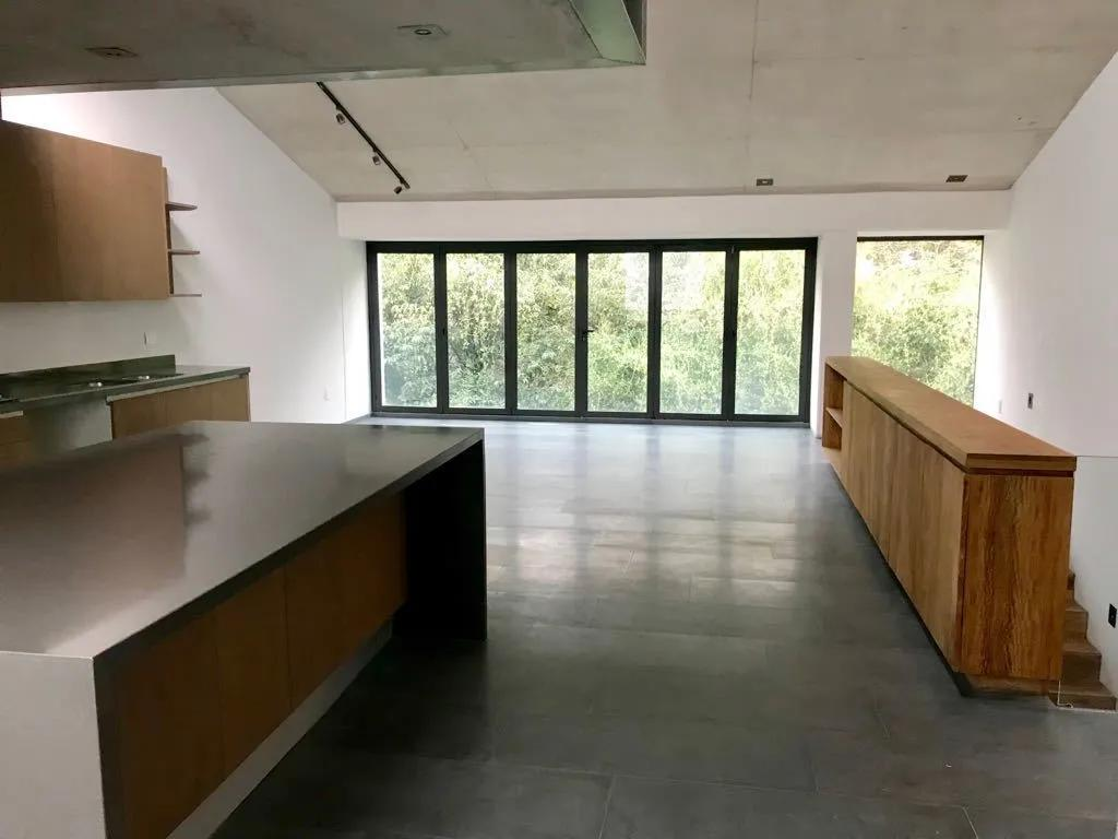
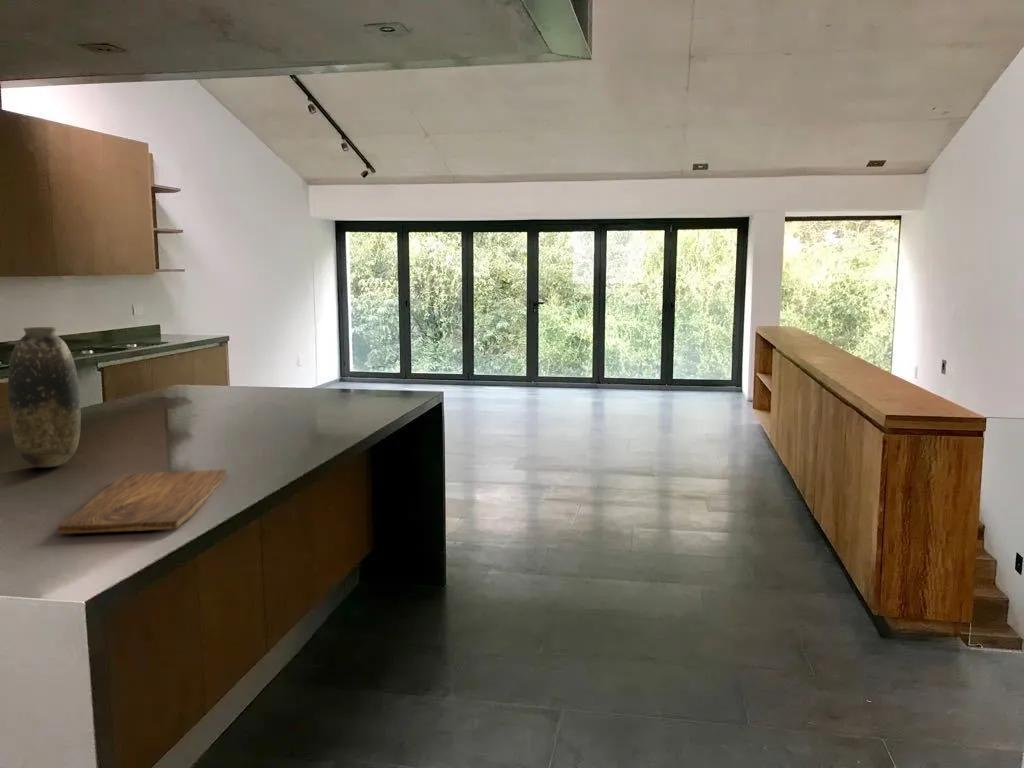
+ cutting board [57,468,228,535]
+ vase [7,326,82,468]
